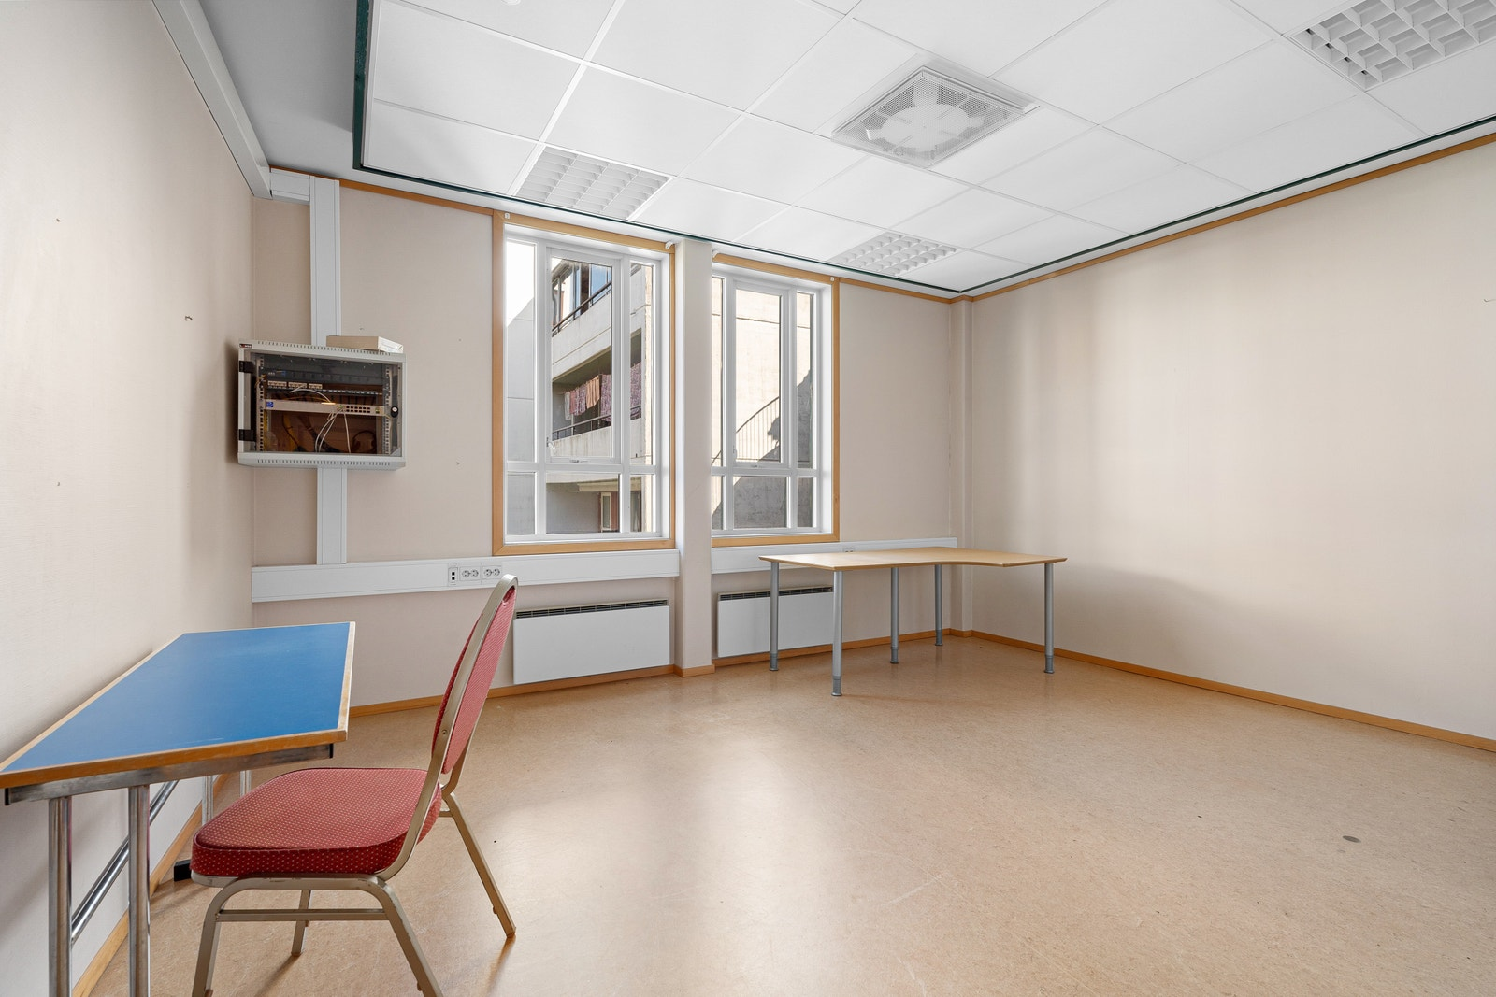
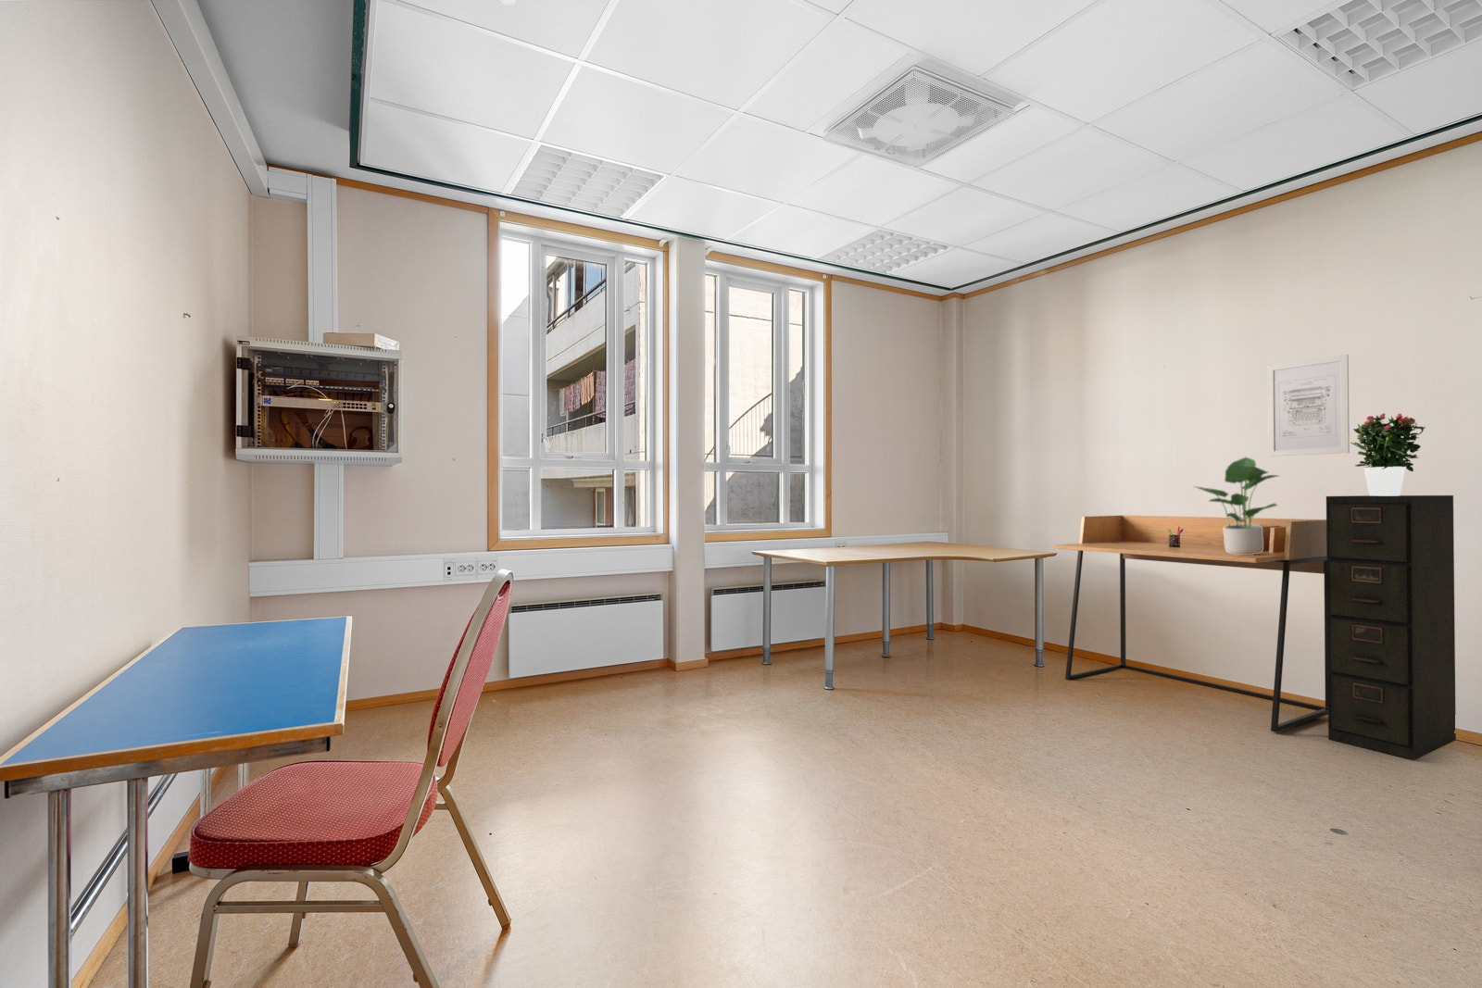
+ pen holder [1167,526,1184,547]
+ desk [1053,515,1329,733]
+ wall art [1266,354,1351,458]
+ filing cabinet [1325,494,1457,761]
+ potted plant [1193,457,1280,555]
+ potted flower [1350,412,1427,496]
